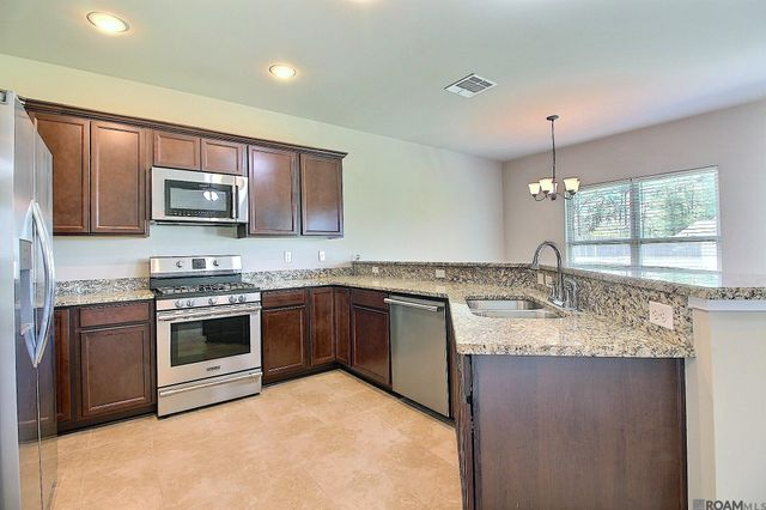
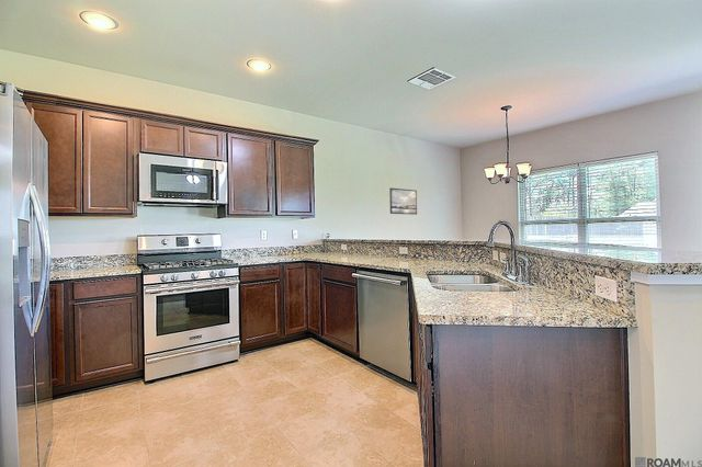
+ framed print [388,187,418,216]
